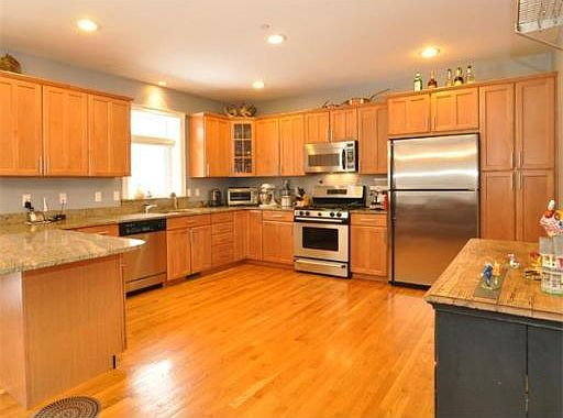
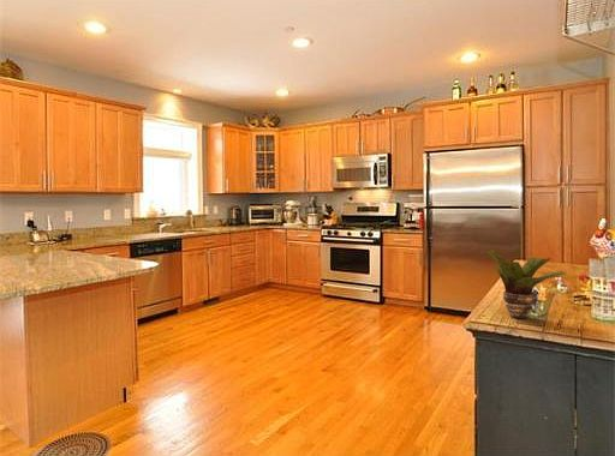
+ potted plant [485,248,568,319]
